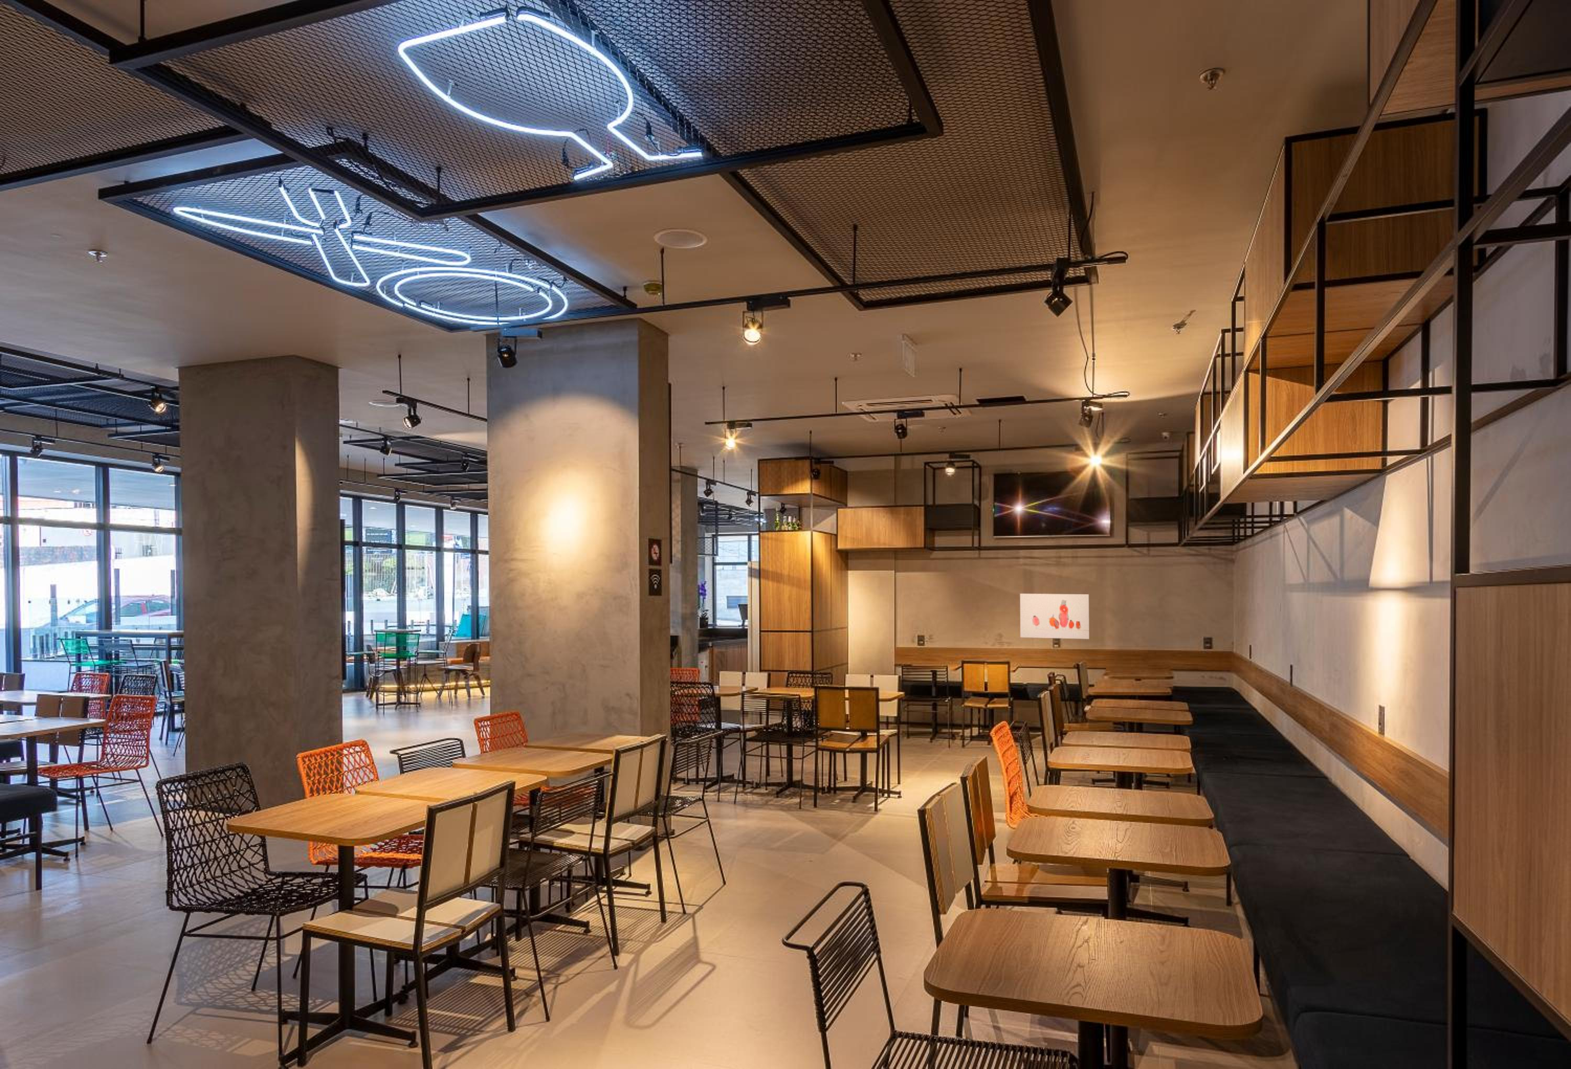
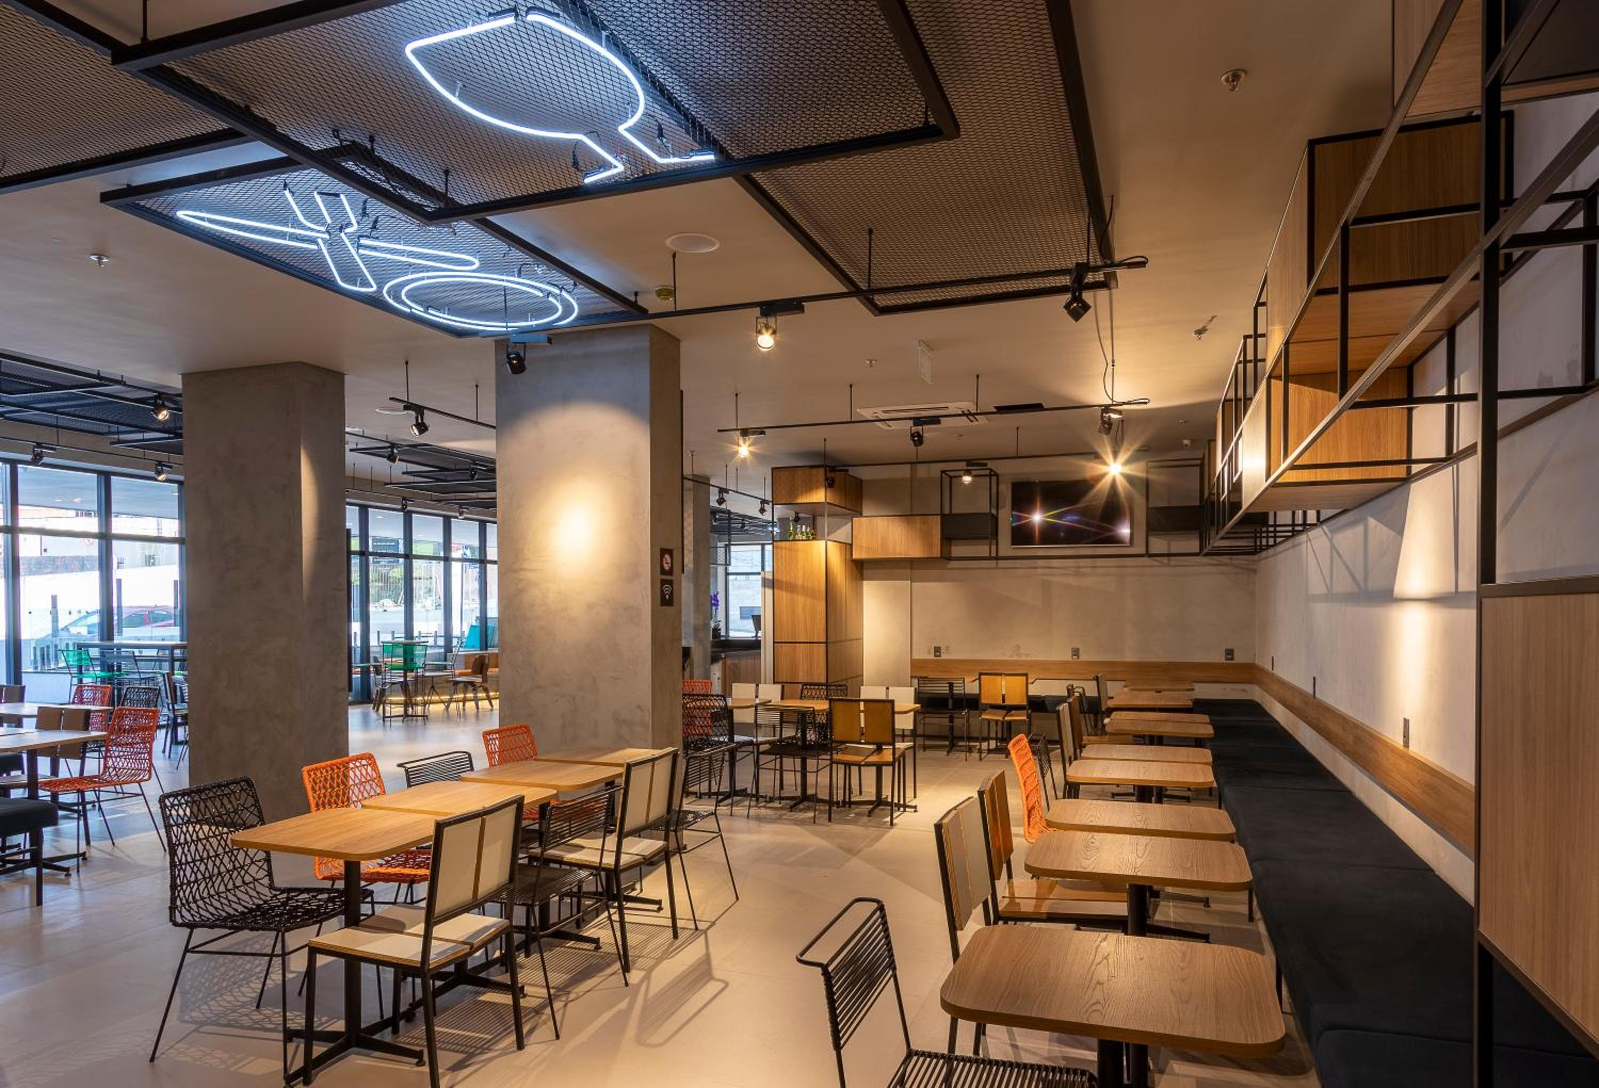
- wall art [1020,593,1090,639]
